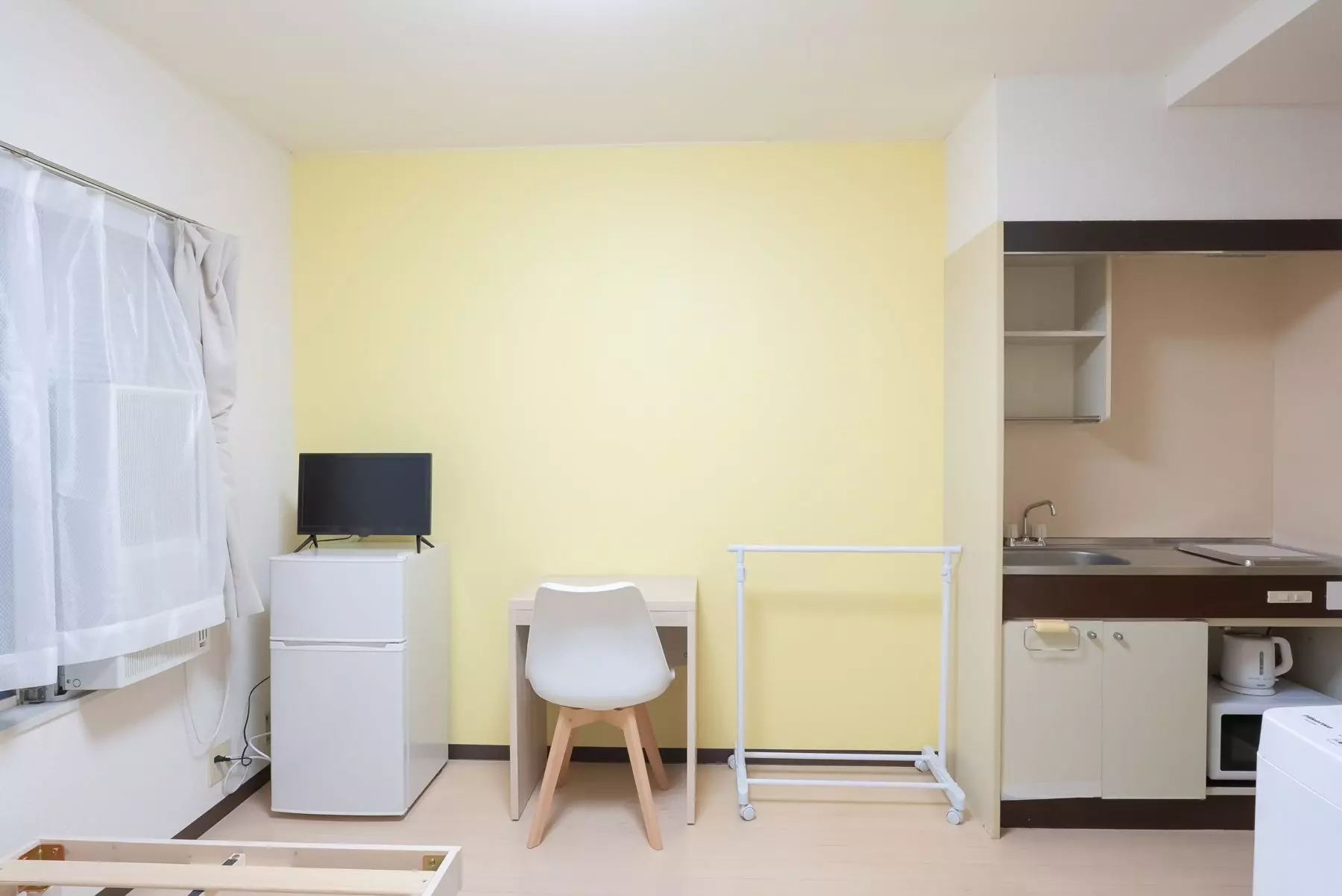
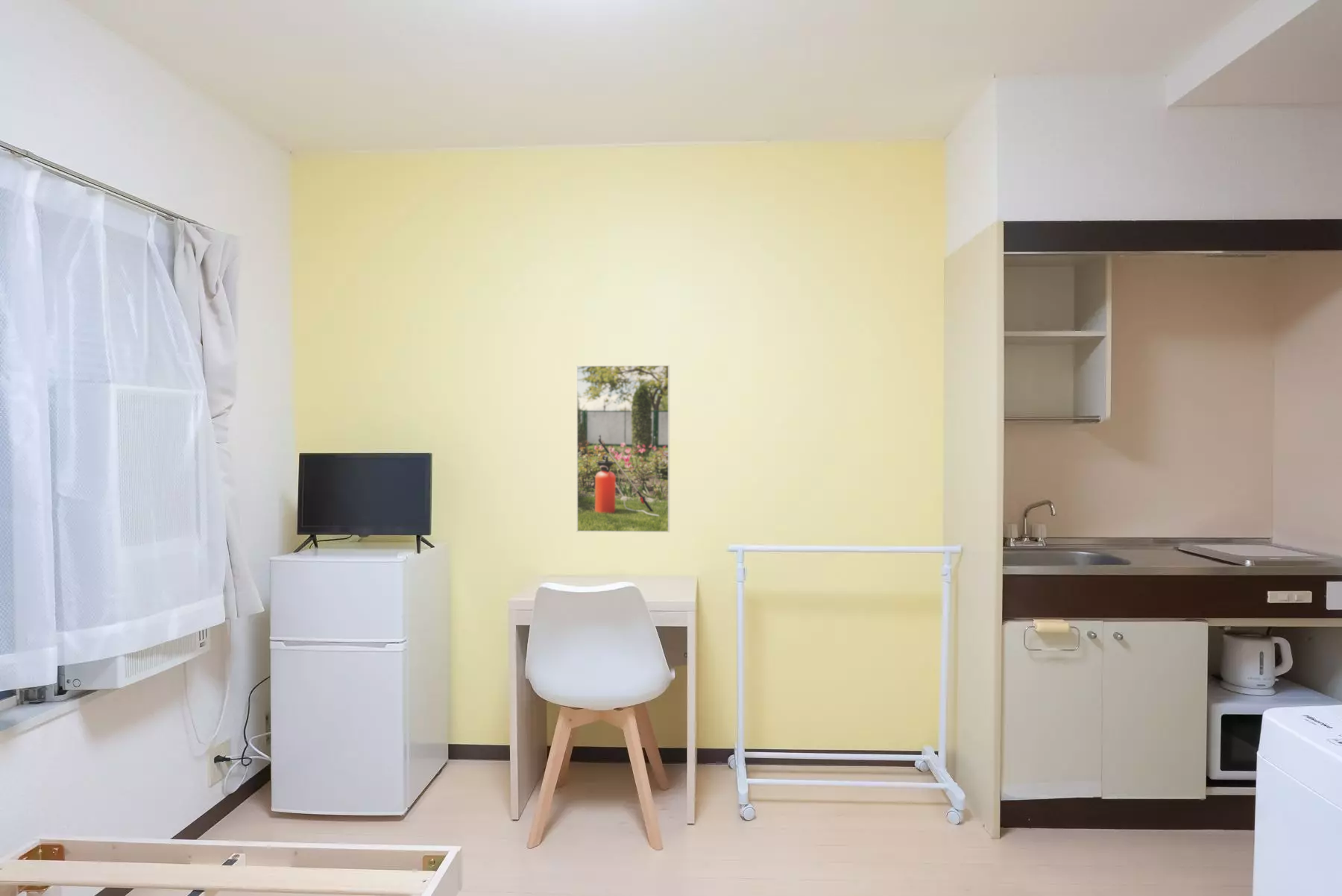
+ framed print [576,365,670,533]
